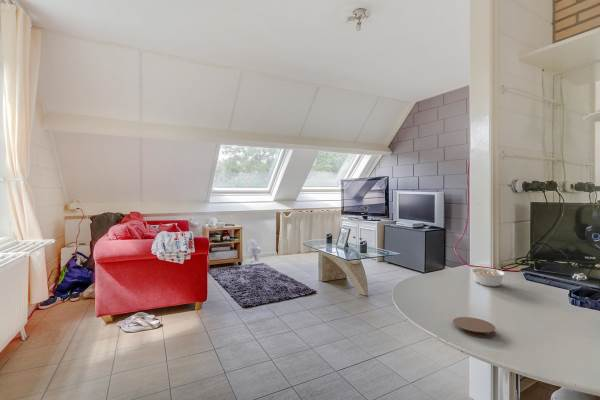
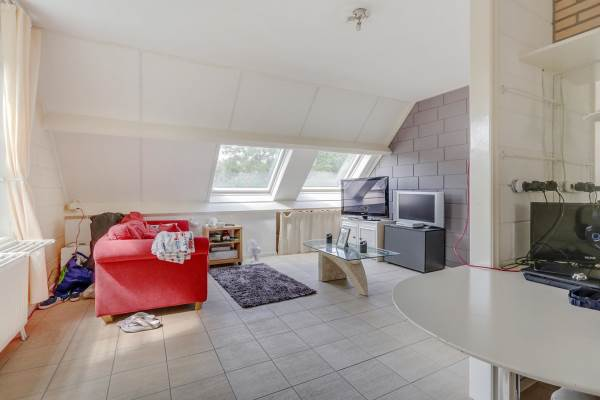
- legume [469,265,507,287]
- coaster [452,316,497,339]
